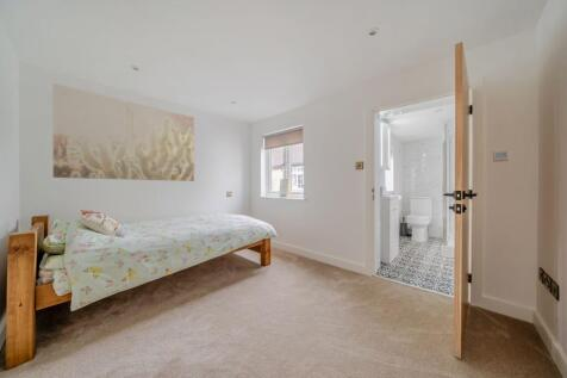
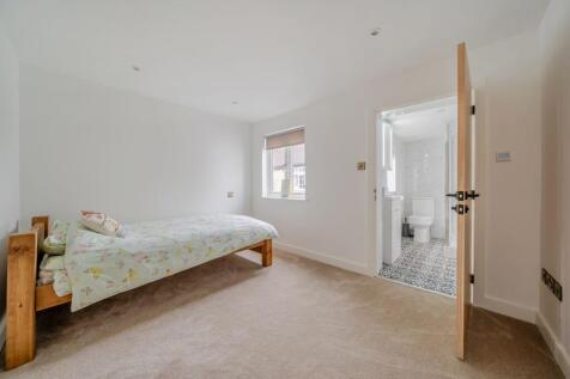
- wall art [51,82,195,182]
